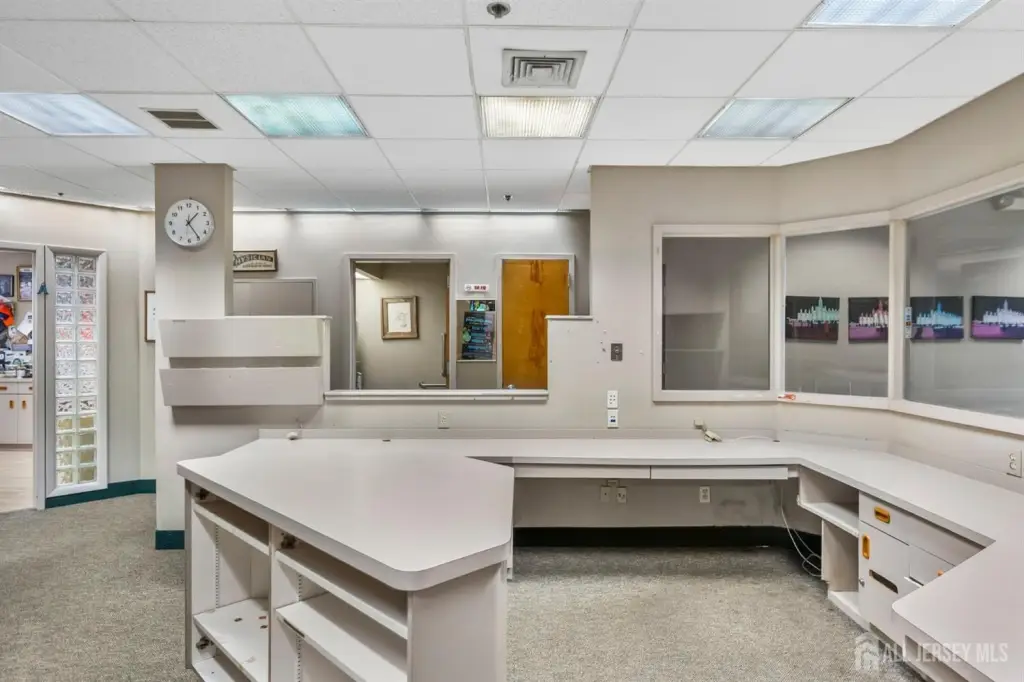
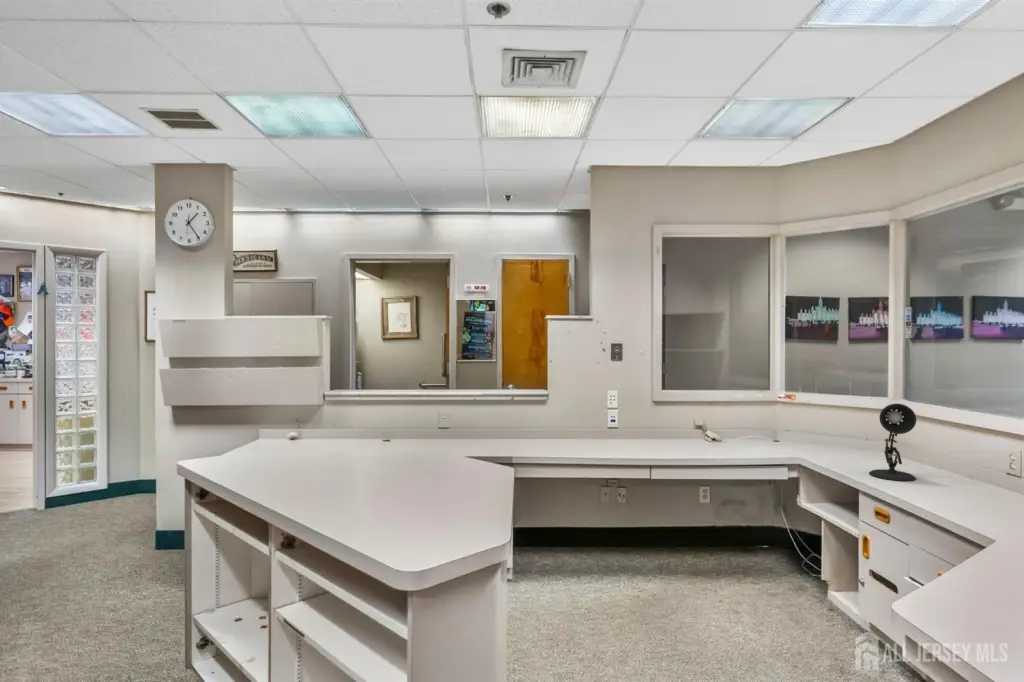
+ desk lamp [868,403,917,482]
